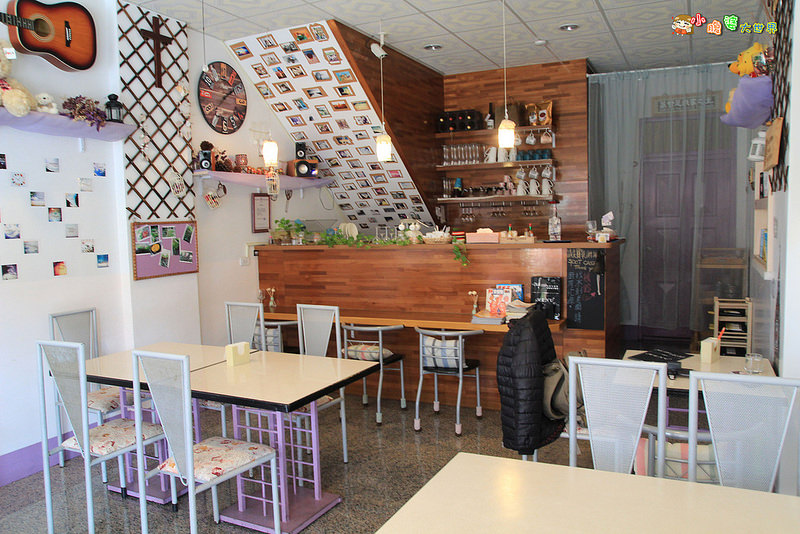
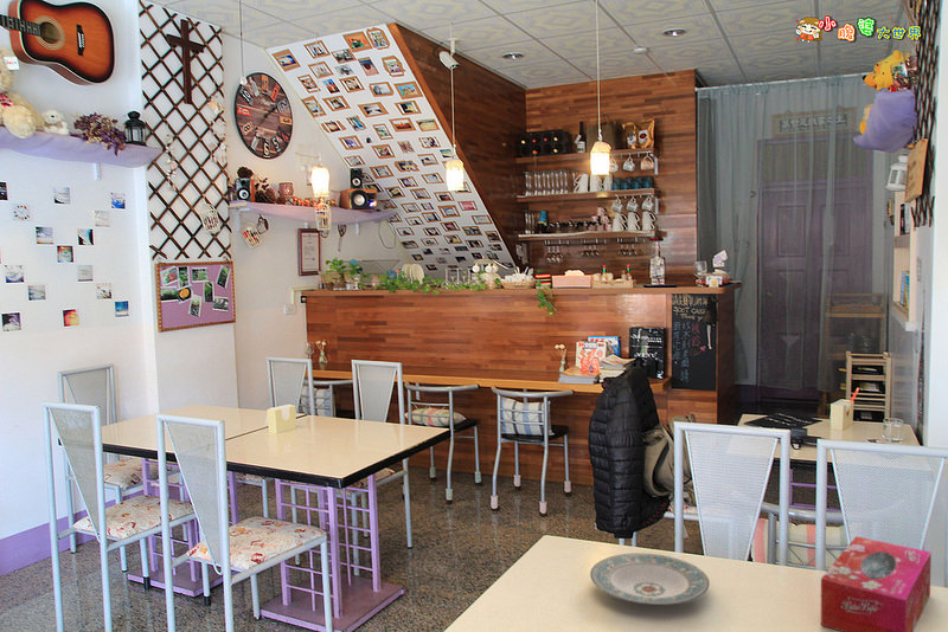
+ plate [589,553,711,606]
+ tissue box [820,535,933,632]
